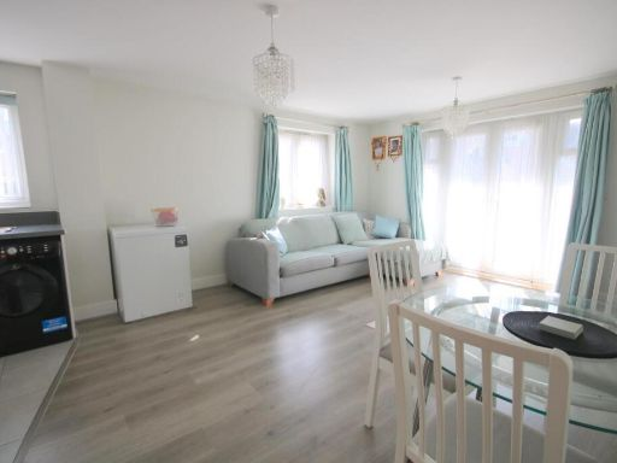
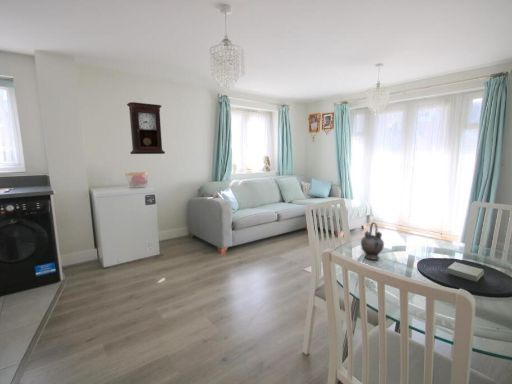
+ pendulum clock [126,101,166,155]
+ teapot [360,221,385,261]
